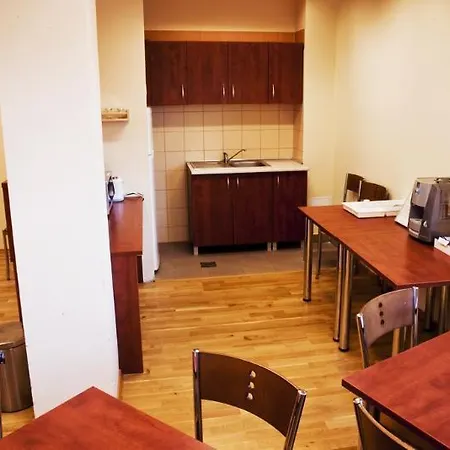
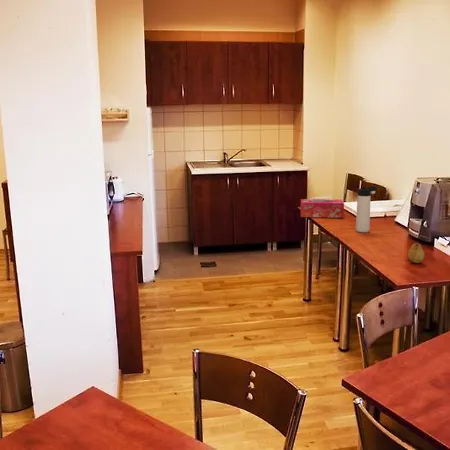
+ tissue box [300,198,345,219]
+ fruit [407,241,425,264]
+ thermos bottle [355,185,378,233]
